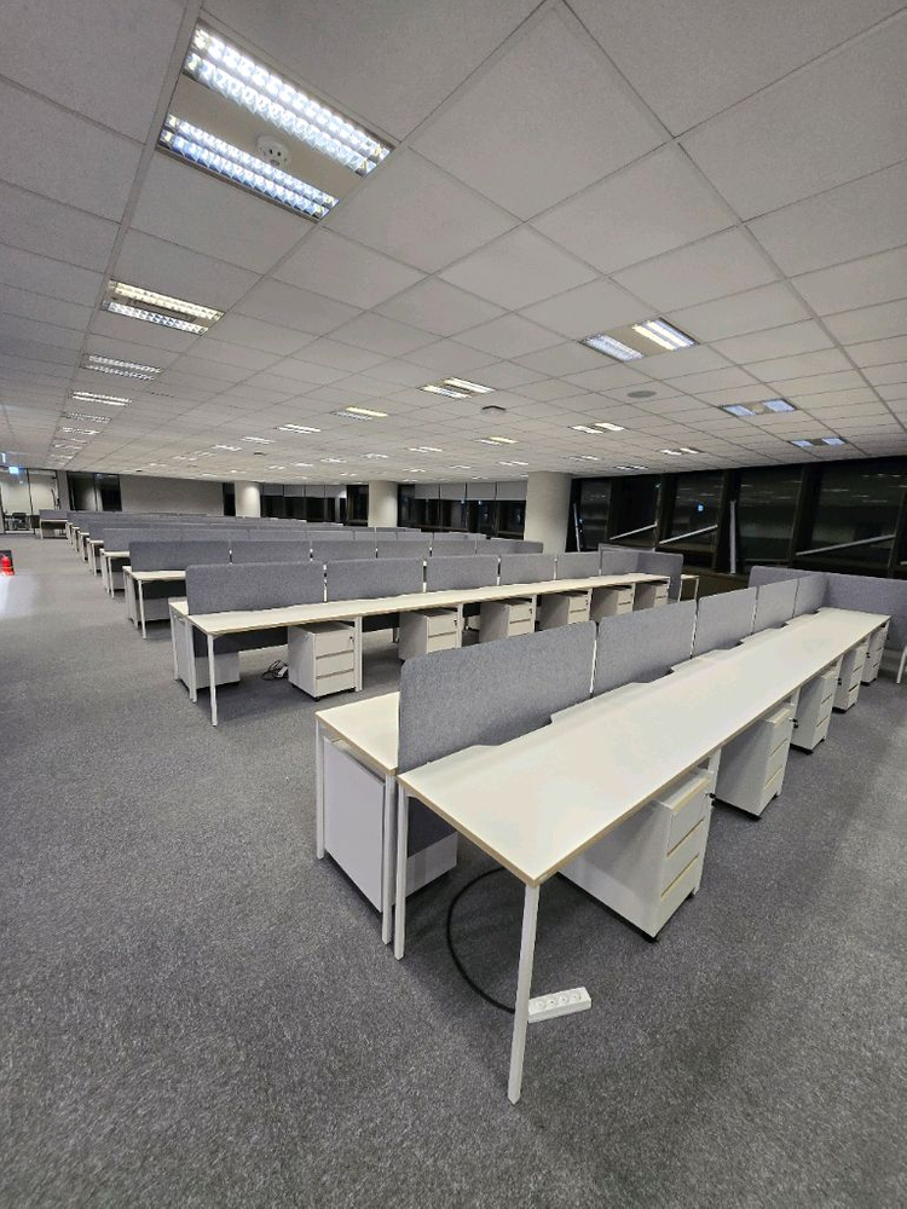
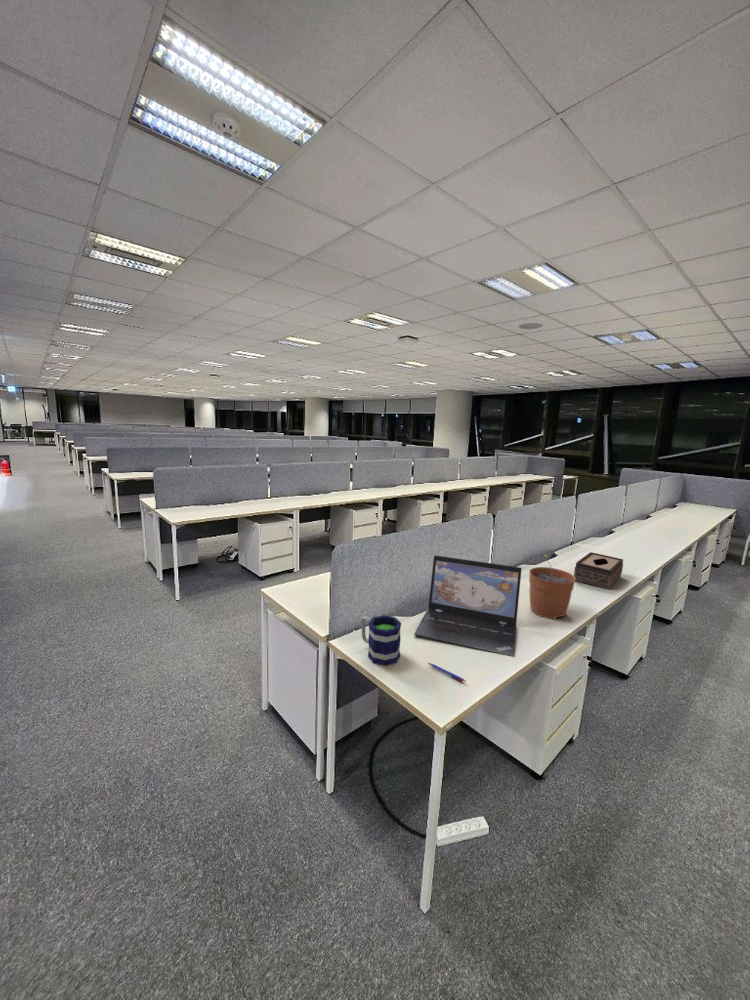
+ laptop [413,554,523,658]
+ plant pot [528,553,576,620]
+ tissue box [573,551,624,591]
+ pen [427,662,467,684]
+ mug [360,614,402,667]
